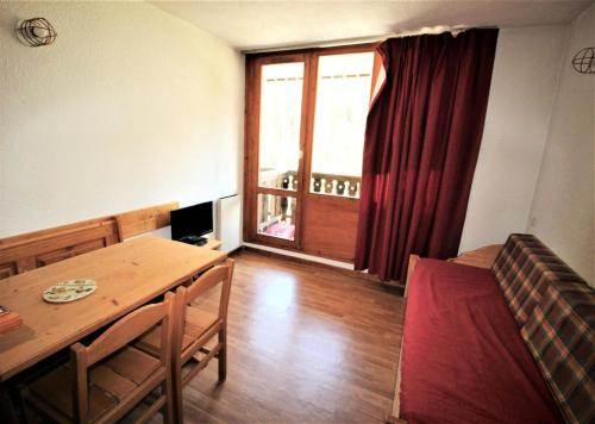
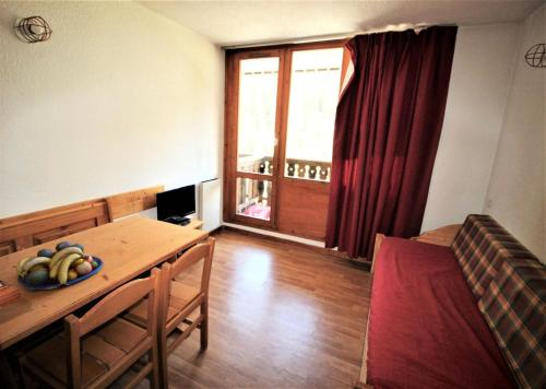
+ fruit bowl [15,240,104,292]
